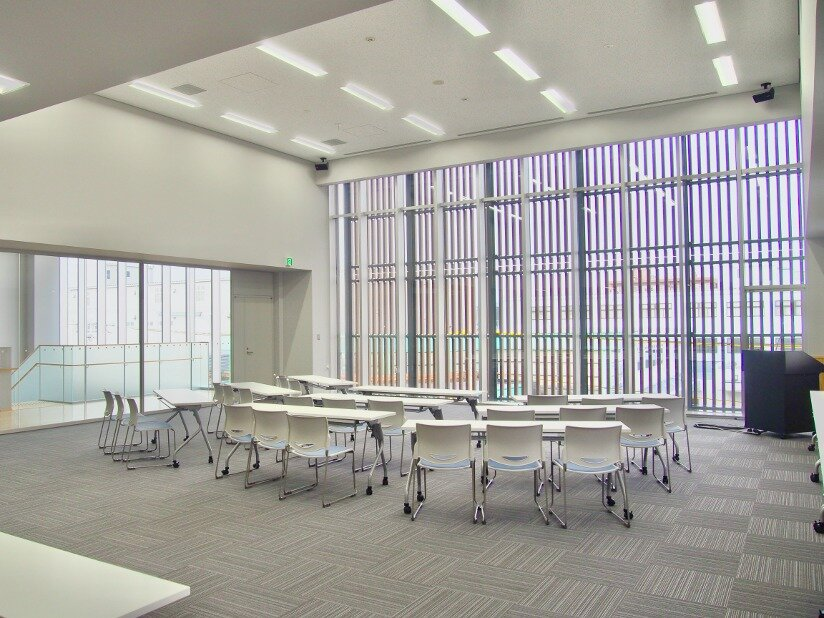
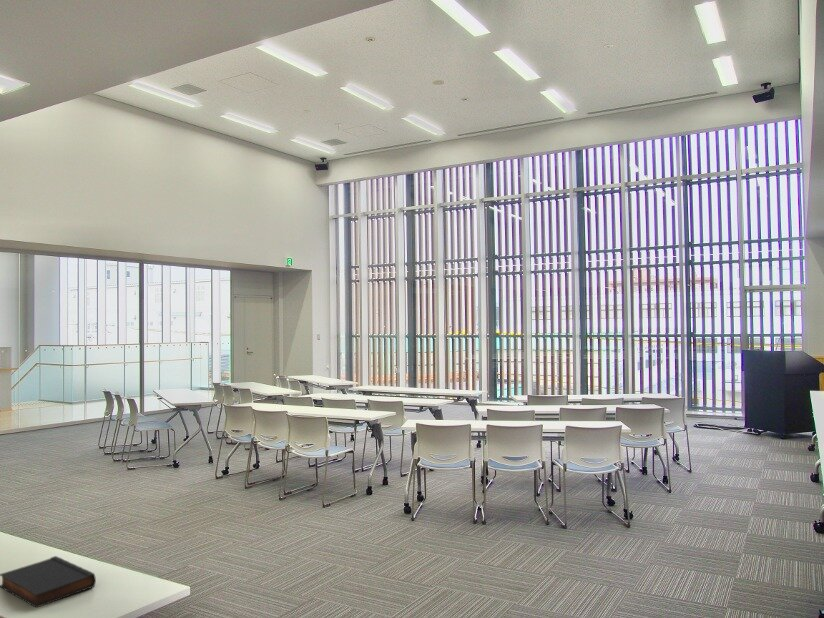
+ book [0,555,97,609]
